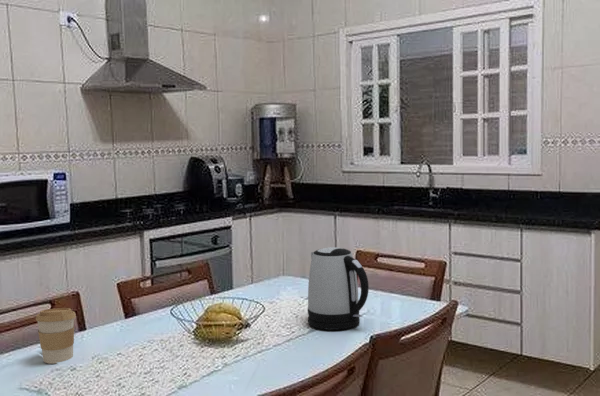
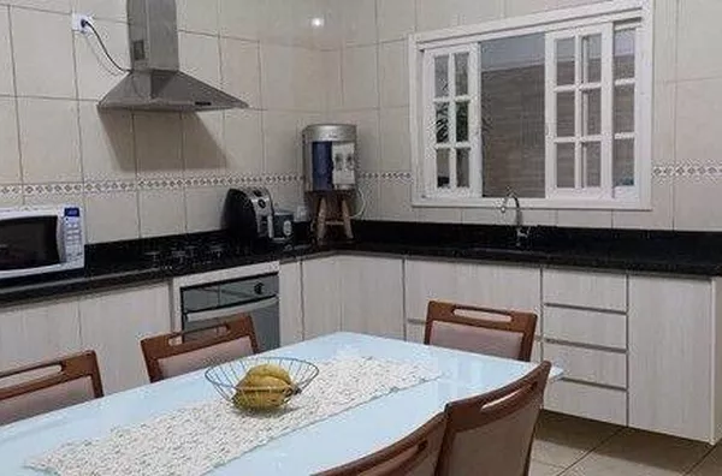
- coffee cup [35,307,77,365]
- kettle [307,246,370,331]
